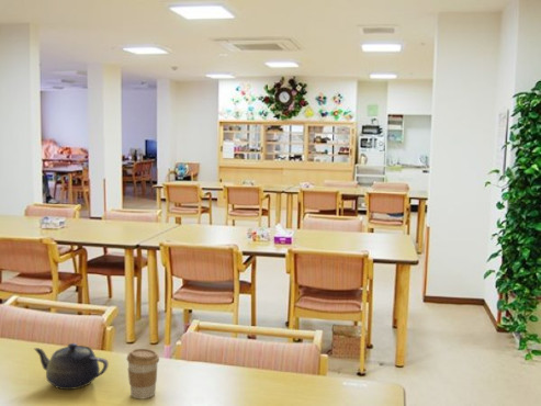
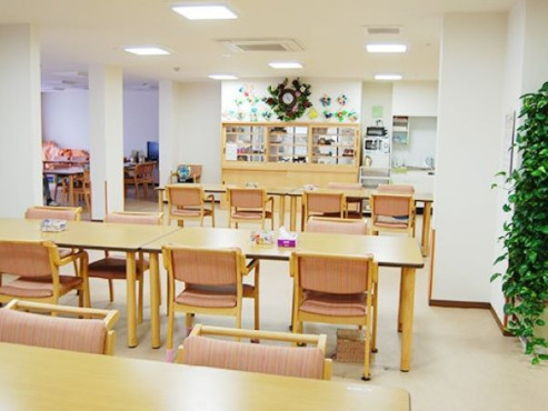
- teapot [33,342,110,391]
- coffee cup [126,348,160,399]
